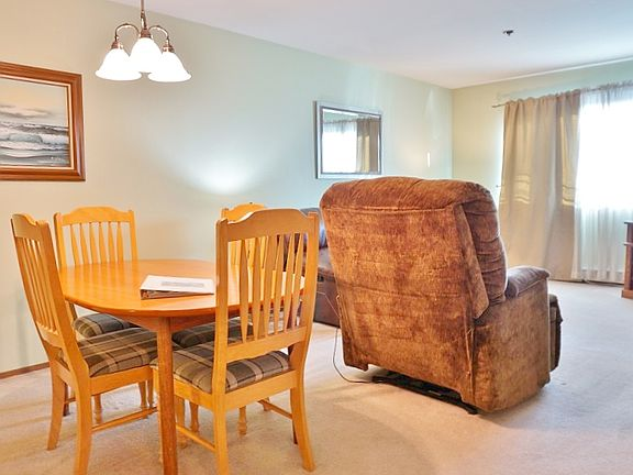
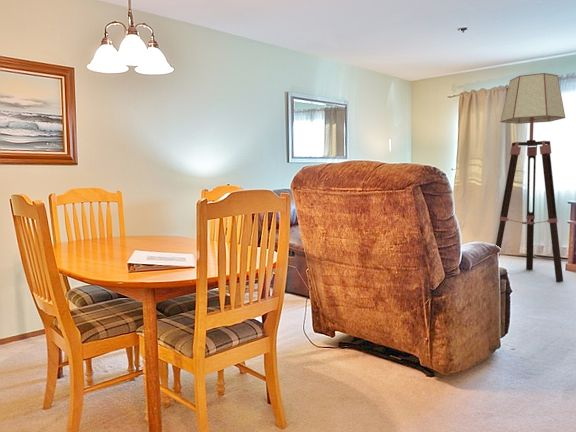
+ floor lamp [495,72,566,283]
